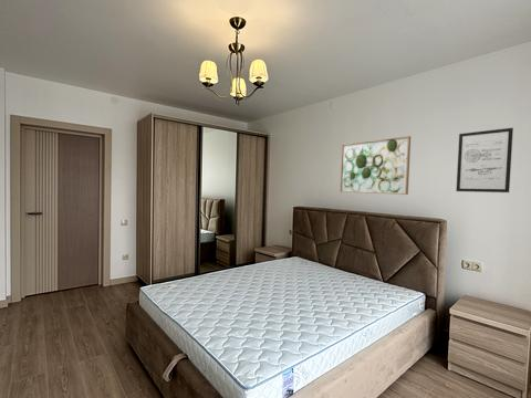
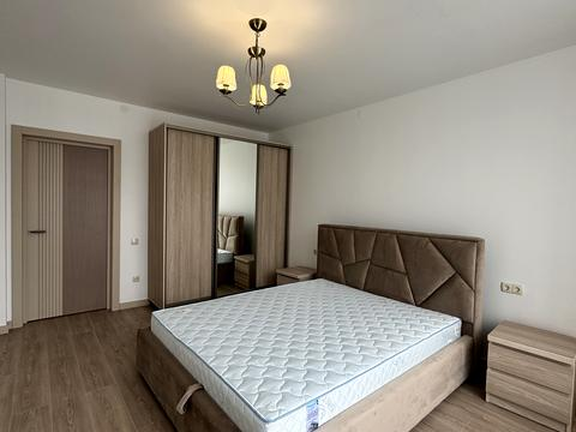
- wall art [339,135,412,196]
- wall art [455,127,514,193]
